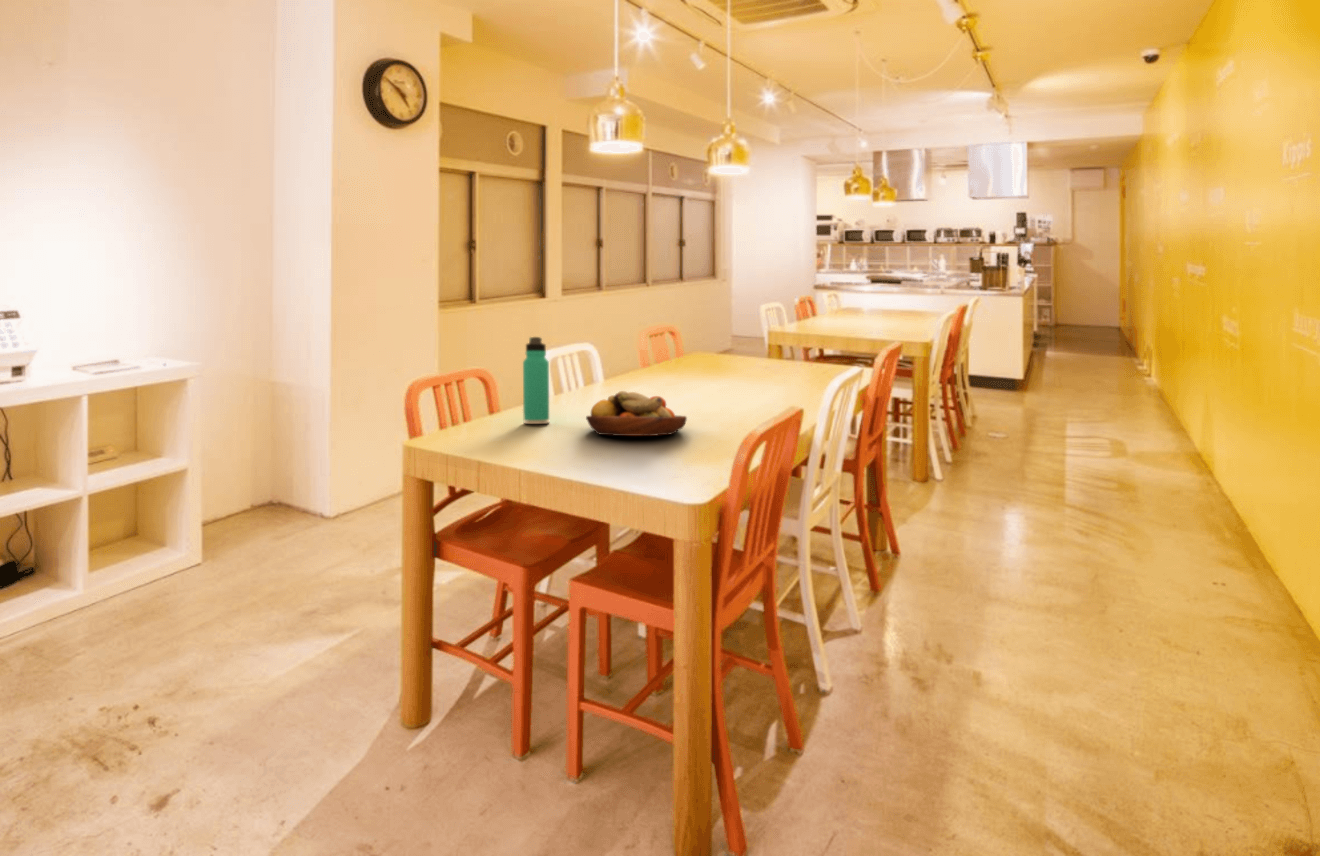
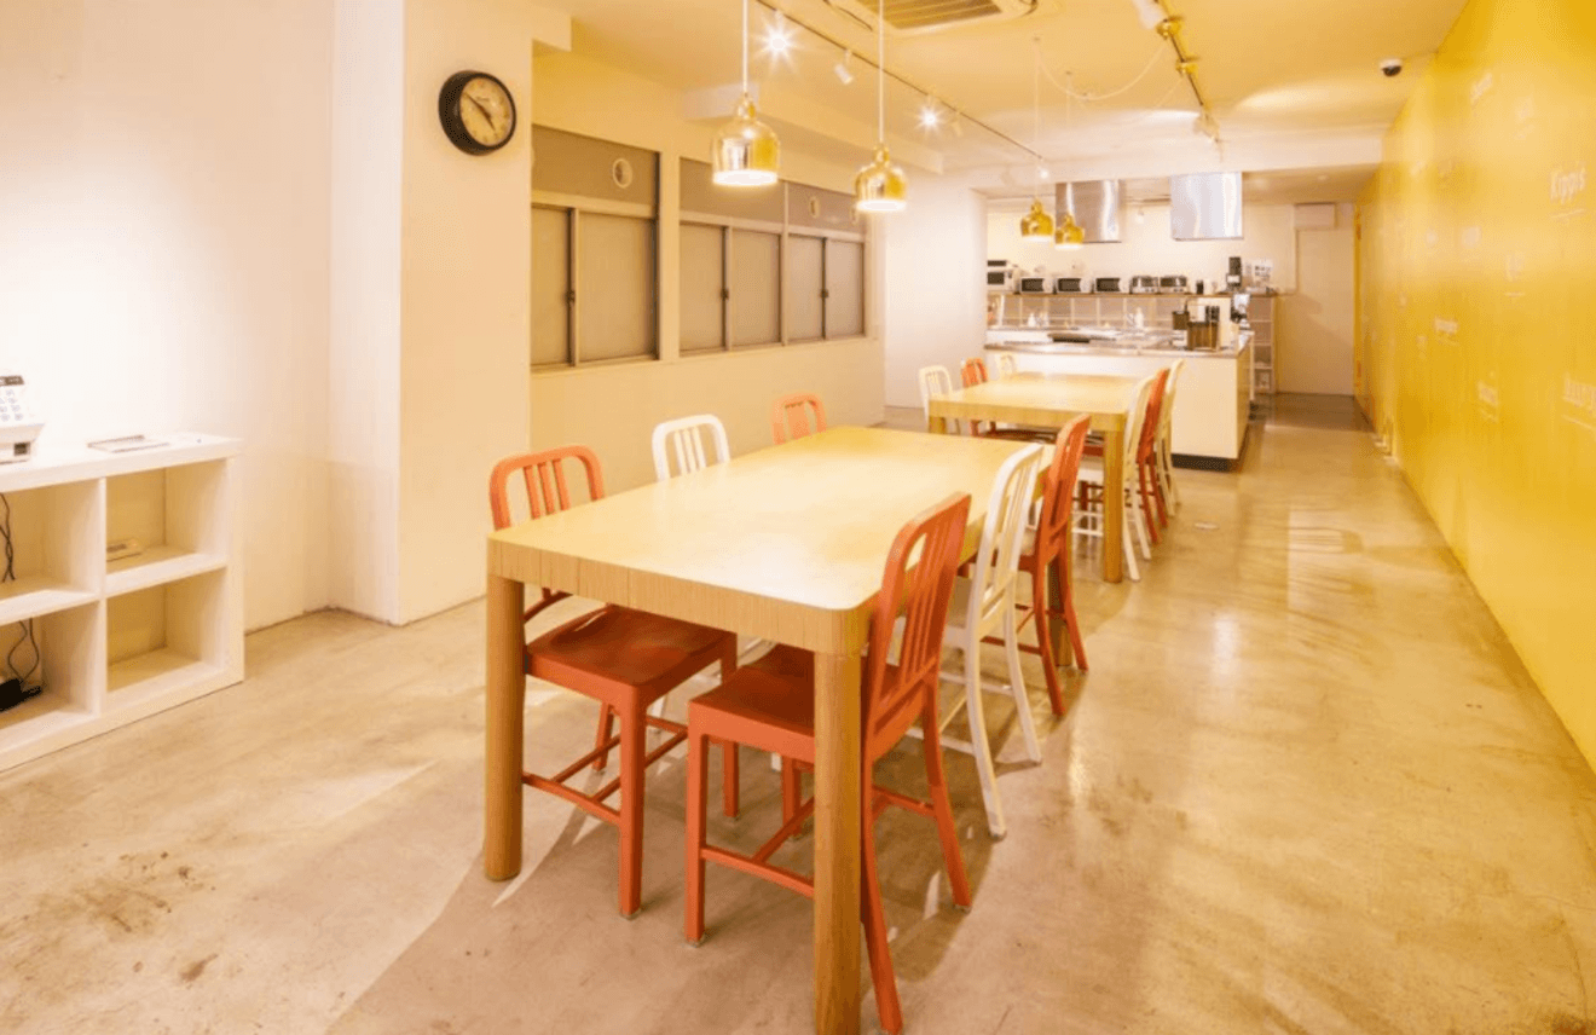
- fruit bowl [585,390,688,437]
- thermos bottle [522,336,550,425]
